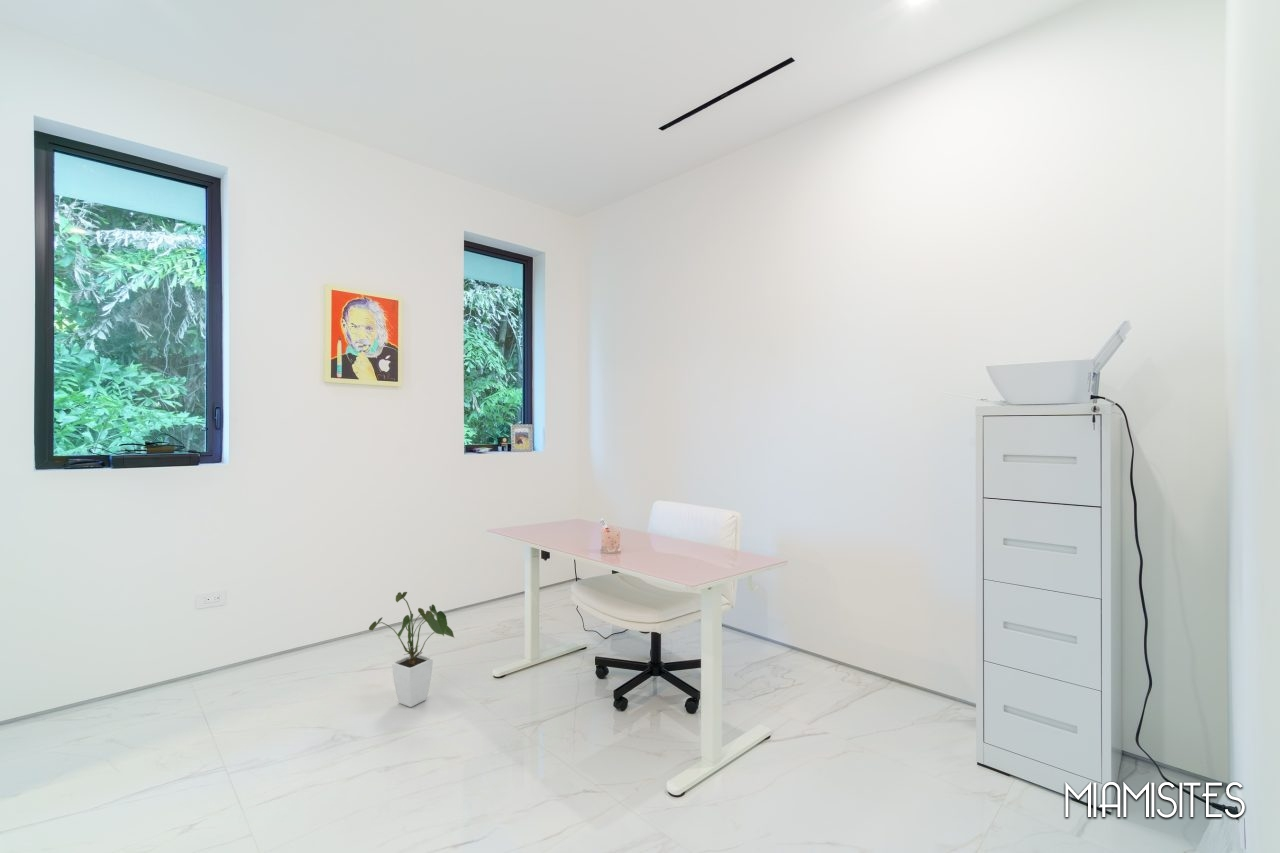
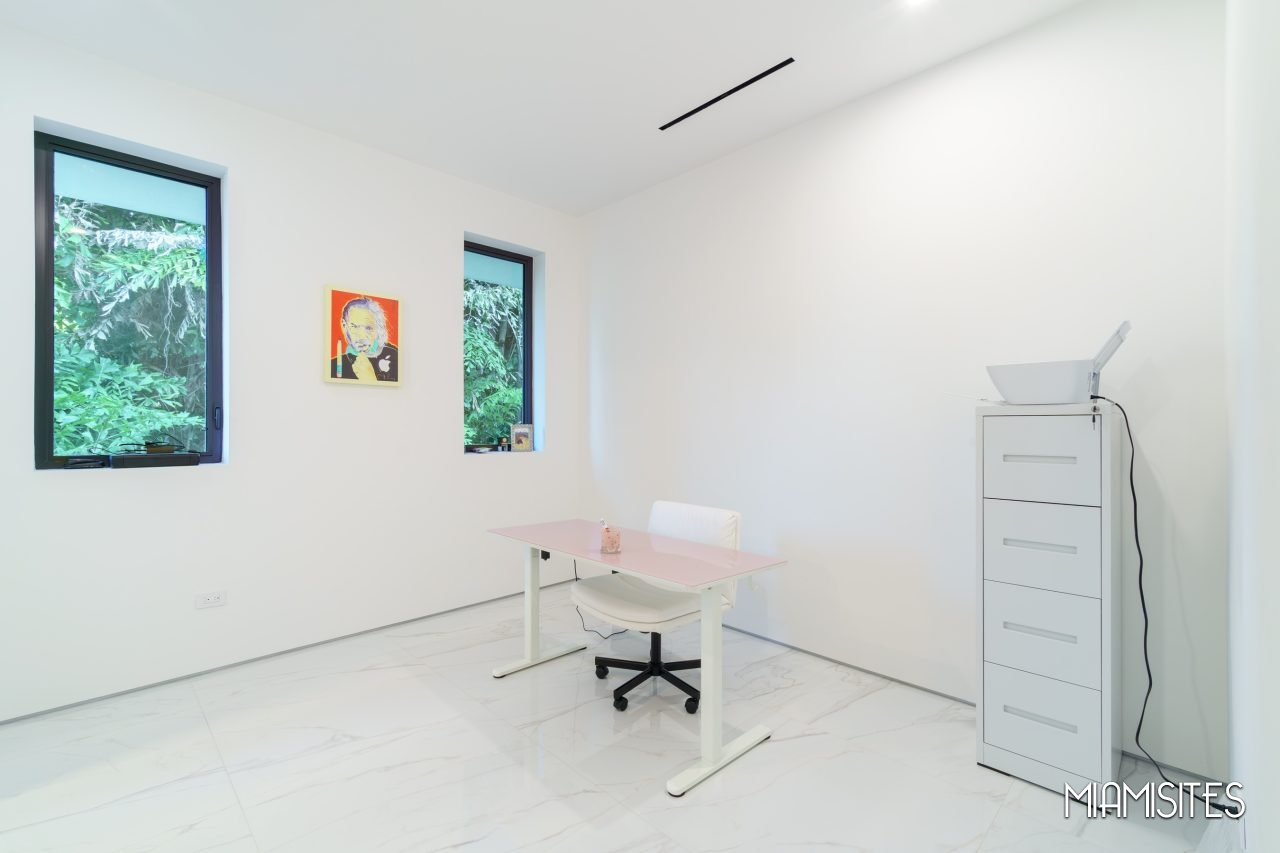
- house plant [368,591,455,708]
